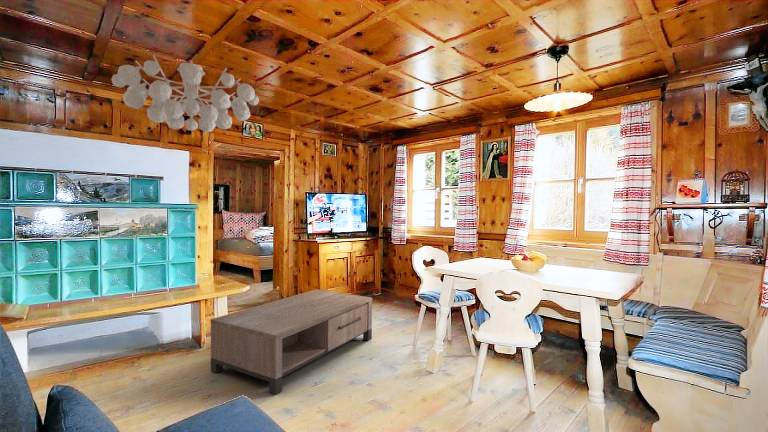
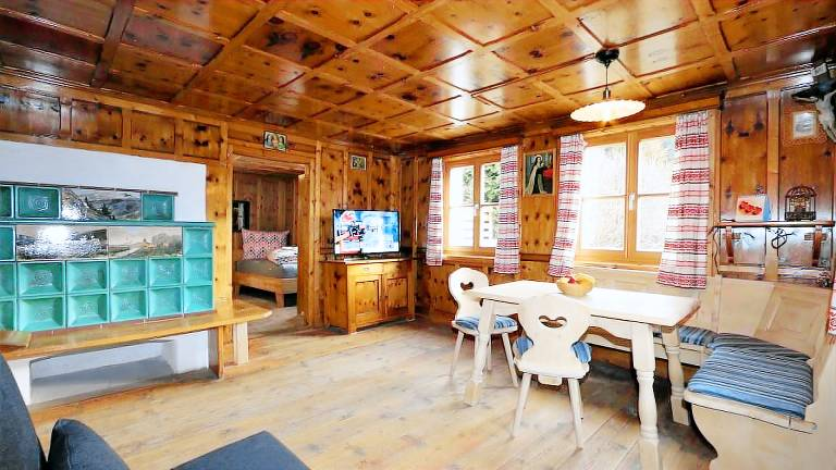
- coffee table [209,288,373,395]
- chandelier [111,54,260,133]
